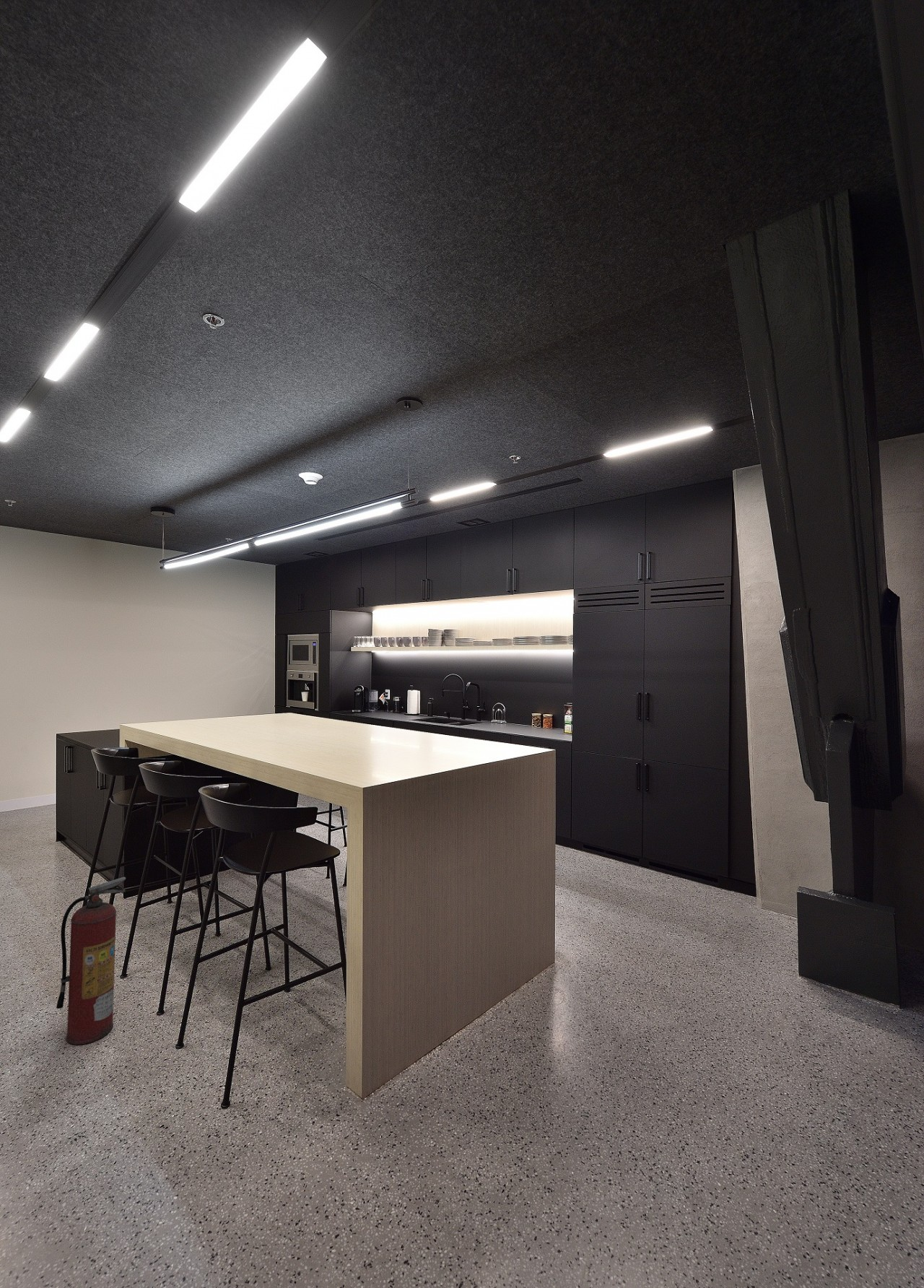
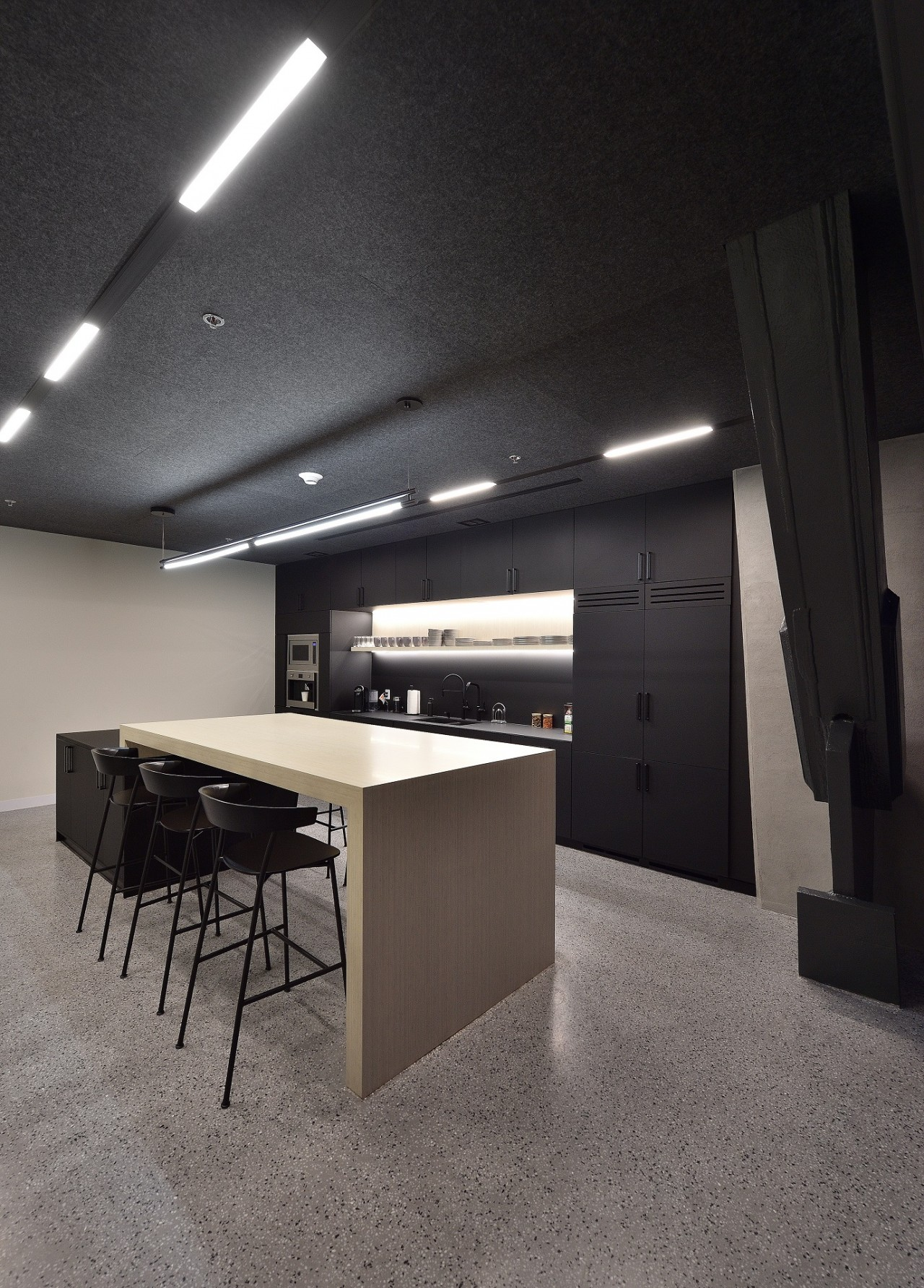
- fire extinguisher [56,876,126,1045]
